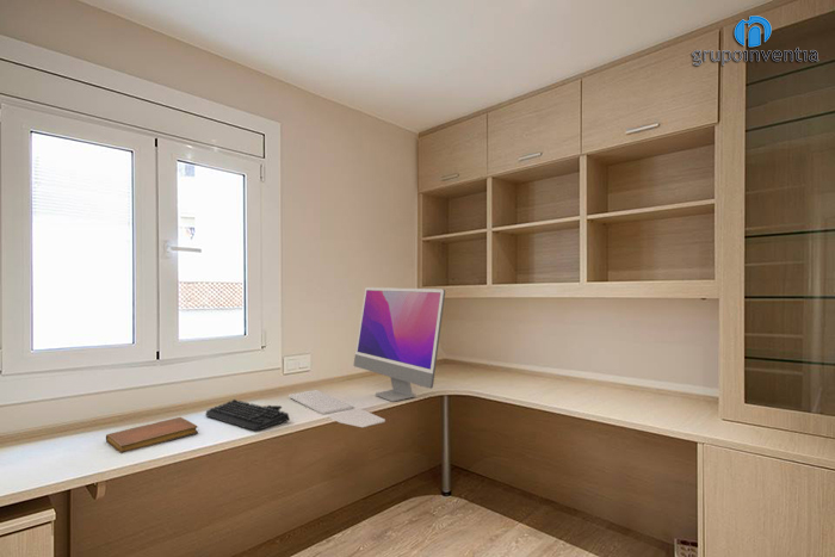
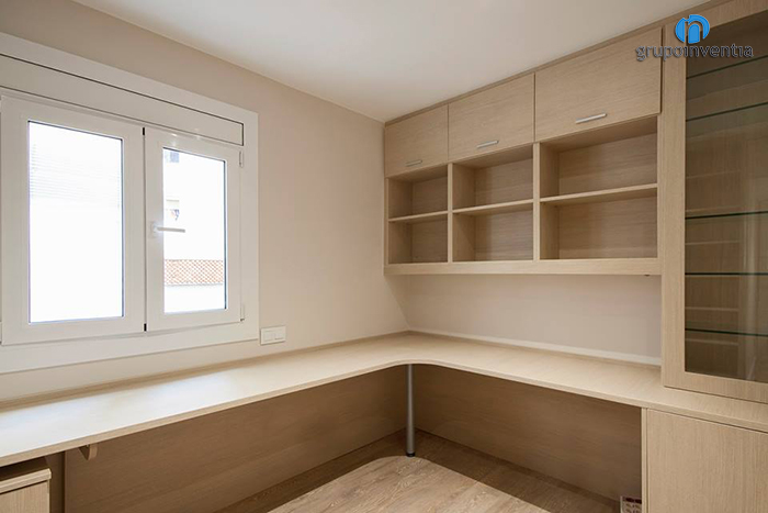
- keyboard [204,398,291,432]
- notebook [105,416,199,453]
- computer monitor [287,286,446,428]
